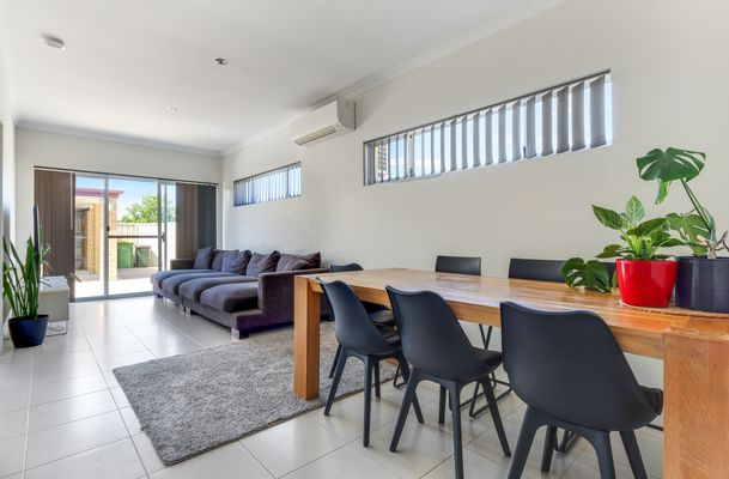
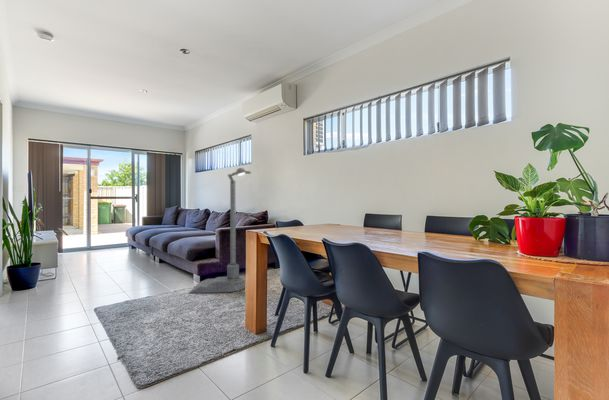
+ street lamp [188,167,252,294]
